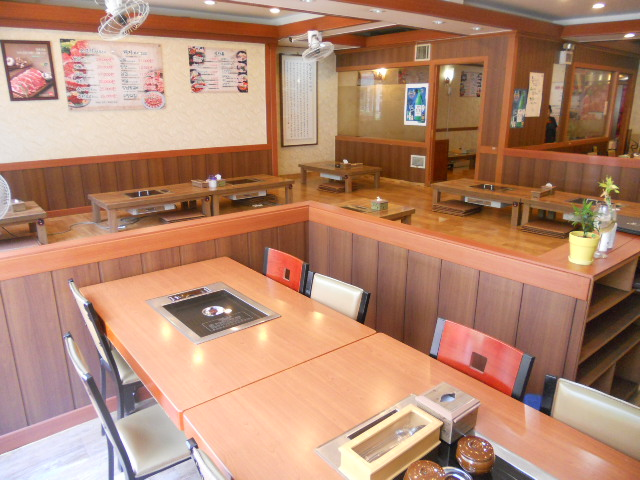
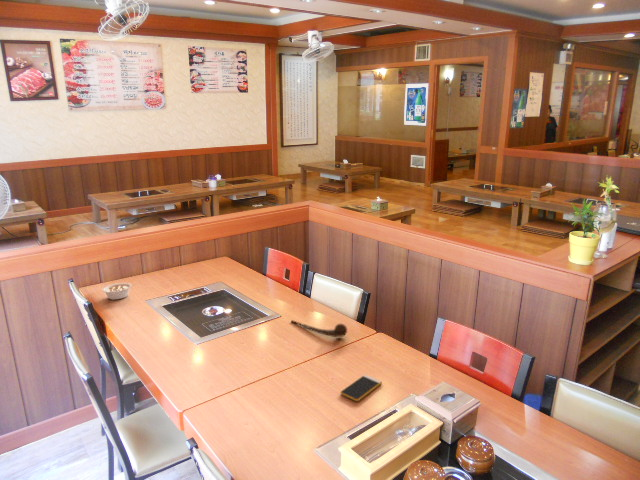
+ legume [102,282,137,301]
+ smartphone [340,374,383,402]
+ spoon [290,319,348,338]
